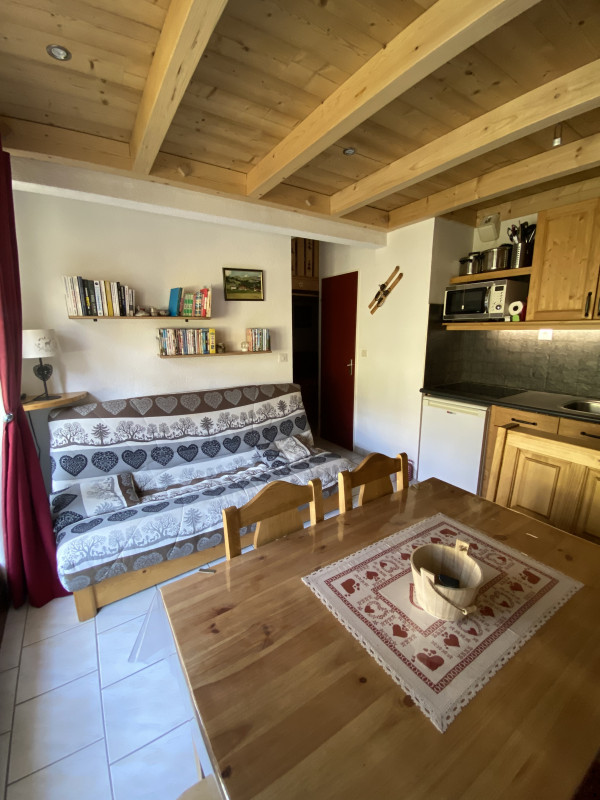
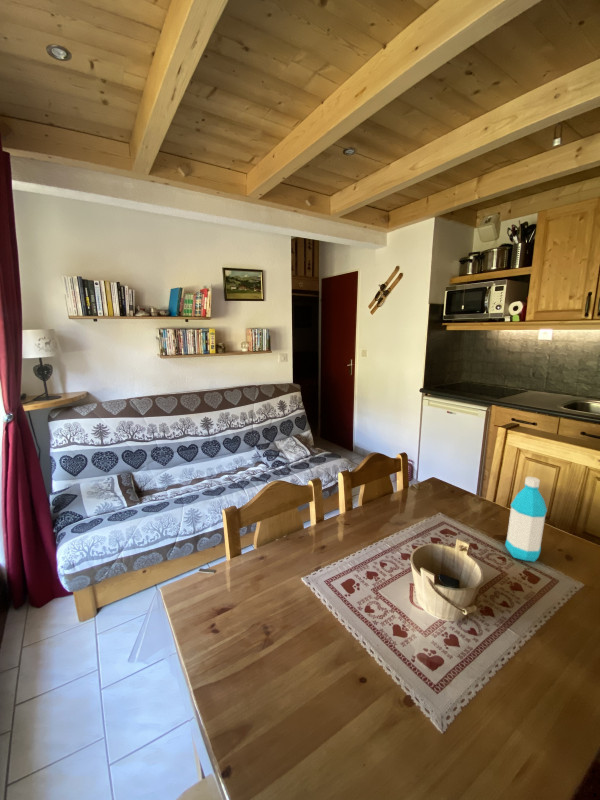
+ water bottle [504,476,548,563]
